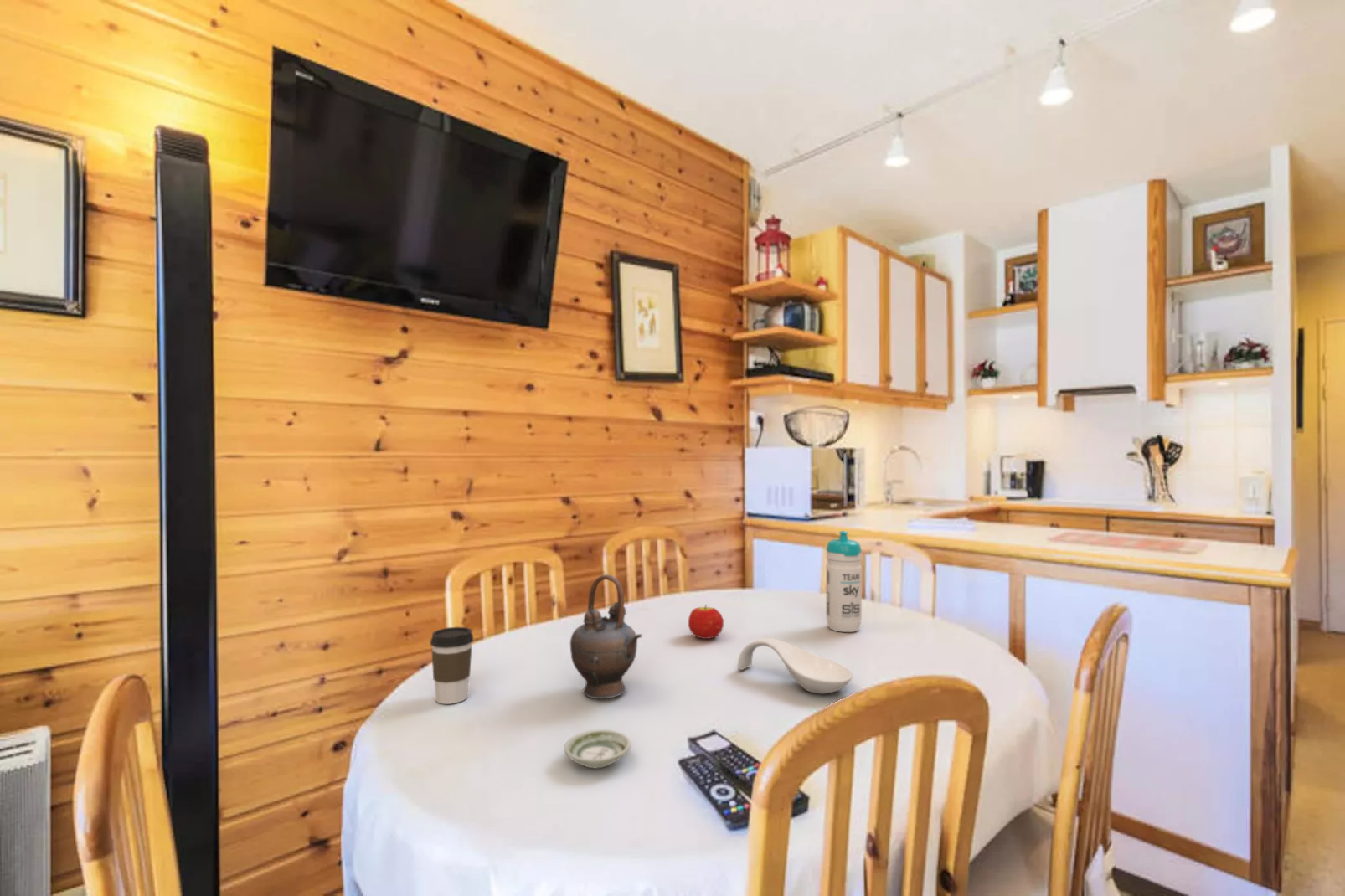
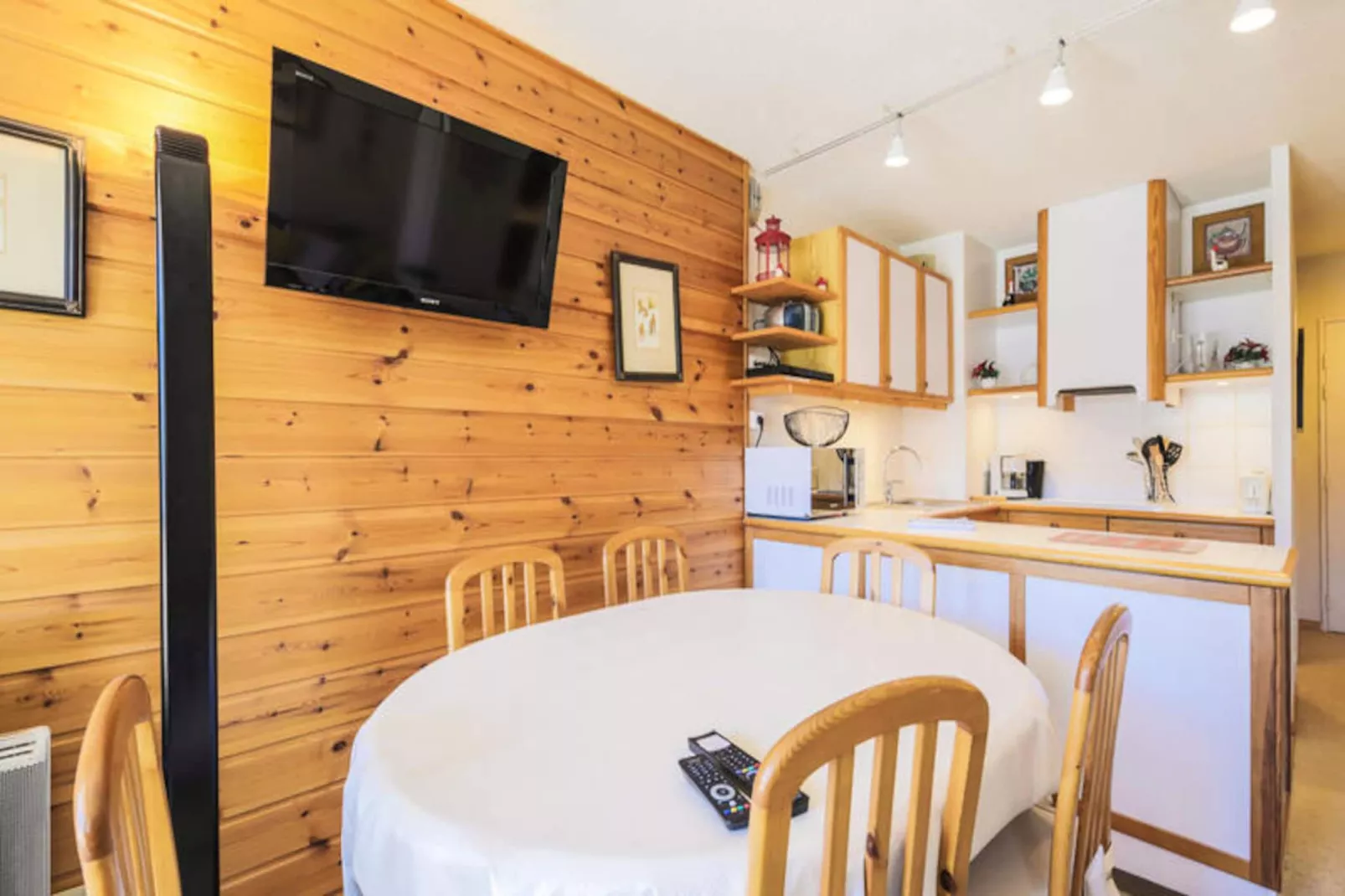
- fruit [688,604,724,640]
- spoon rest [736,637,853,694]
- saucer [564,729,631,769]
- coffee cup [430,626,474,705]
- teapot [569,574,643,699]
- water bottle [825,530,863,633]
